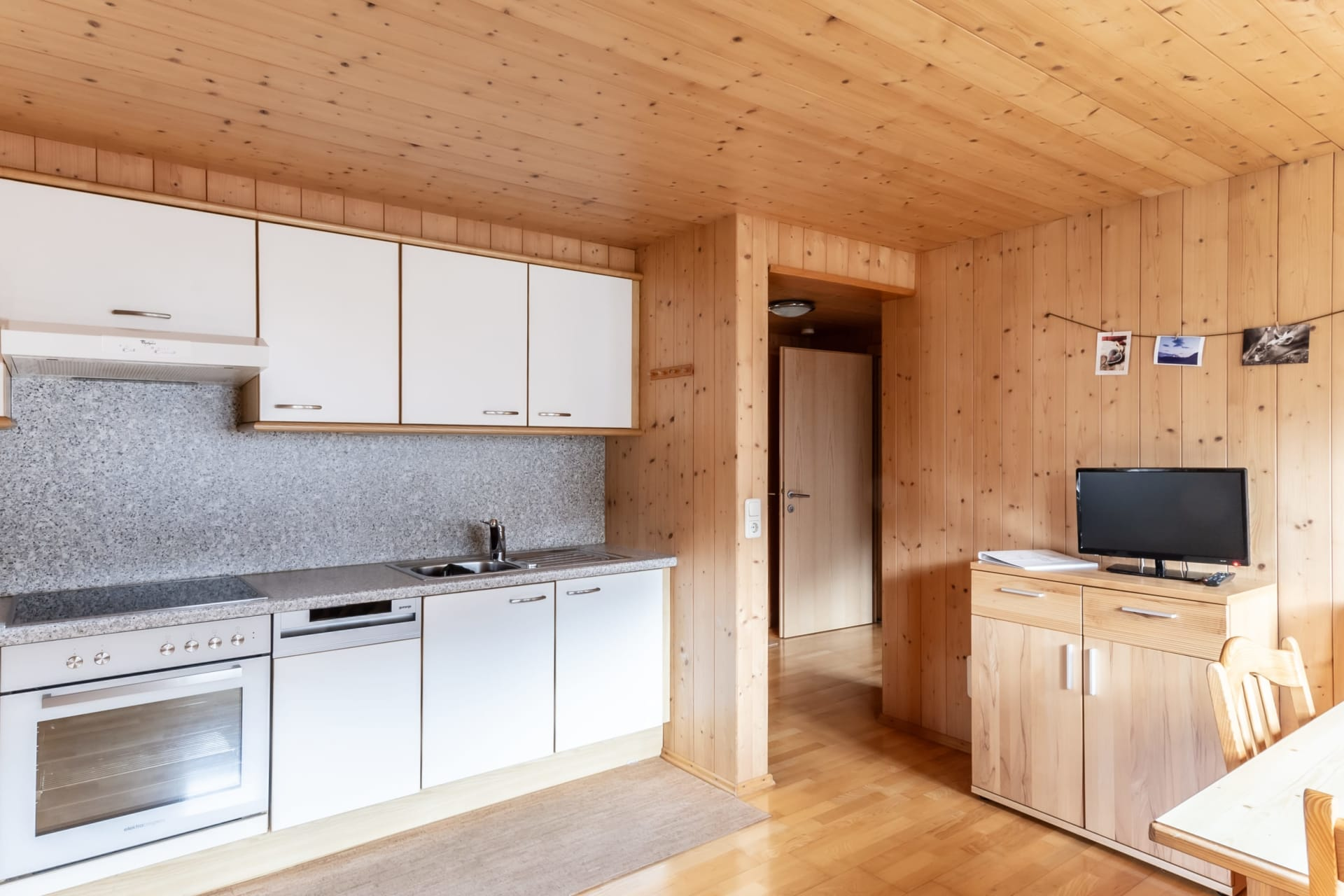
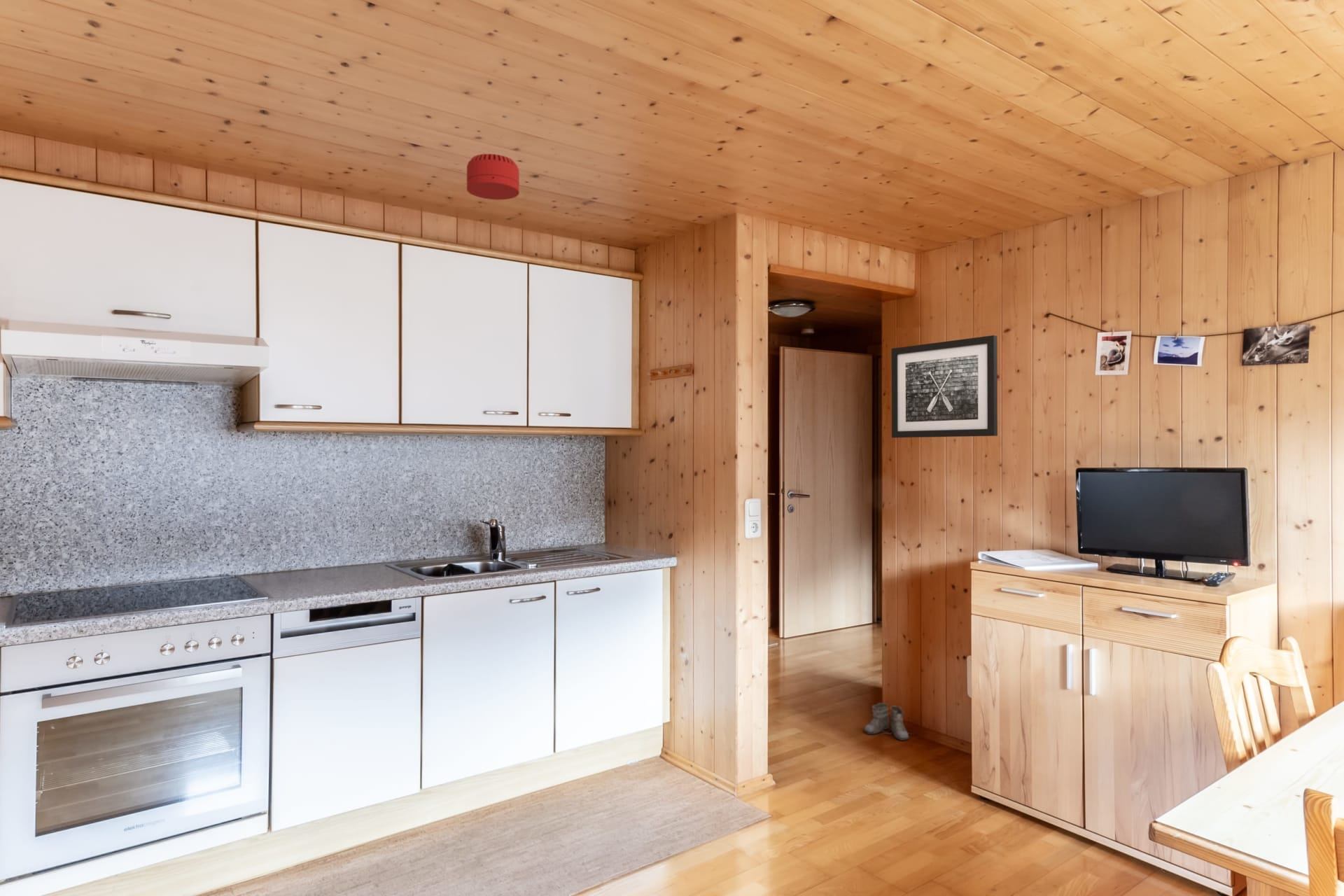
+ wall art [891,335,998,438]
+ smoke detector [466,153,520,200]
+ boots [864,702,914,741]
